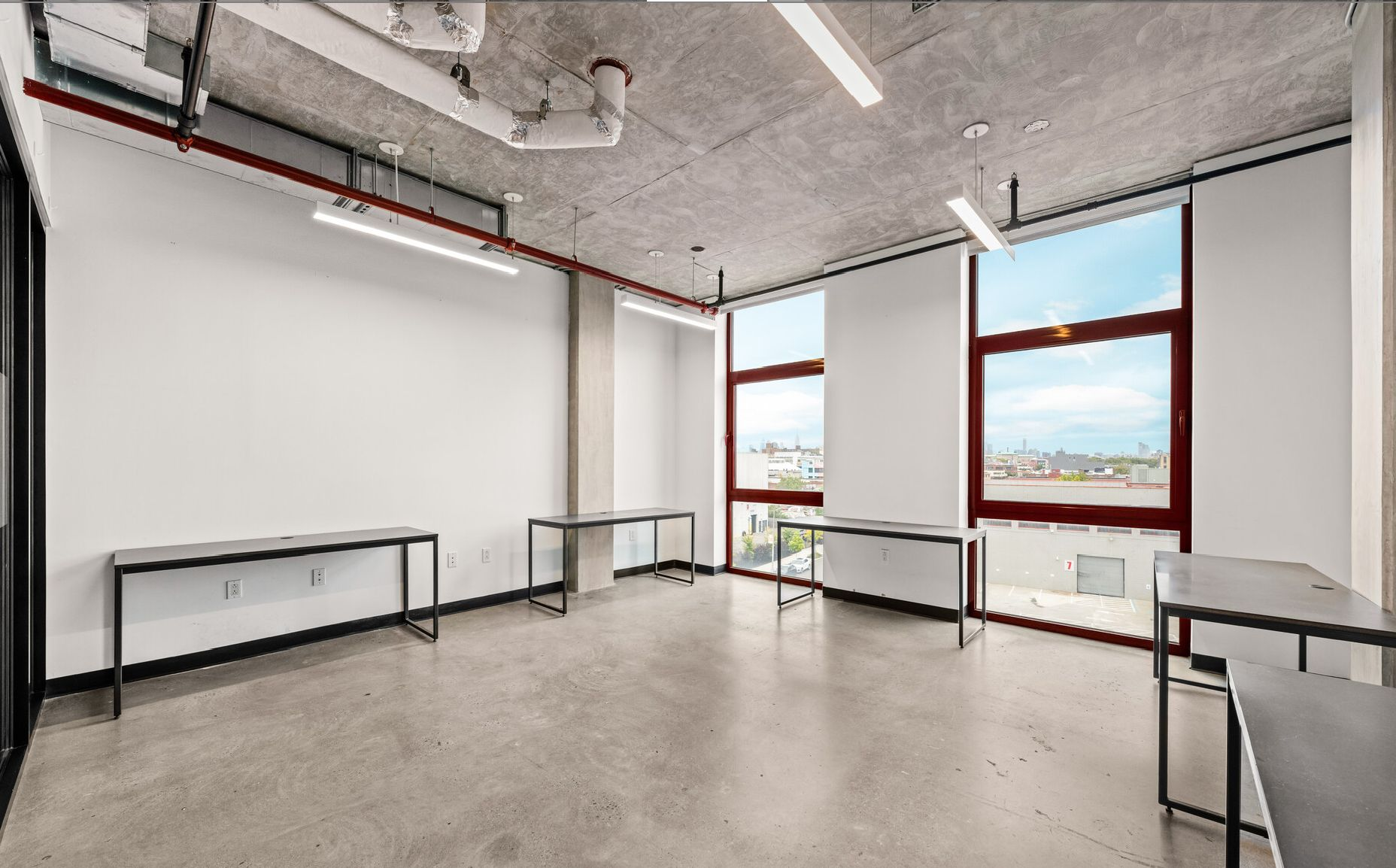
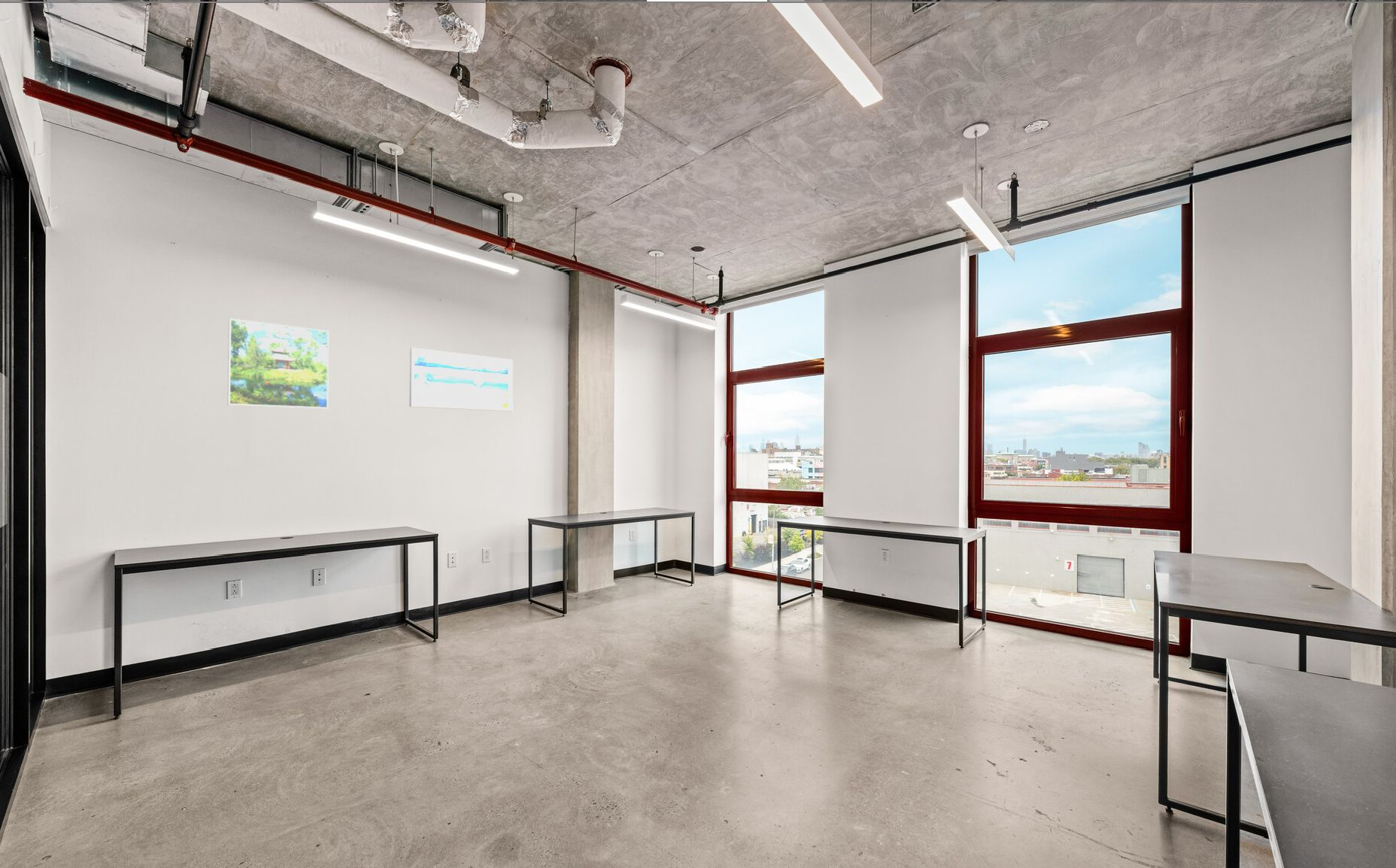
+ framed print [227,317,329,409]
+ wall art [408,347,514,412]
